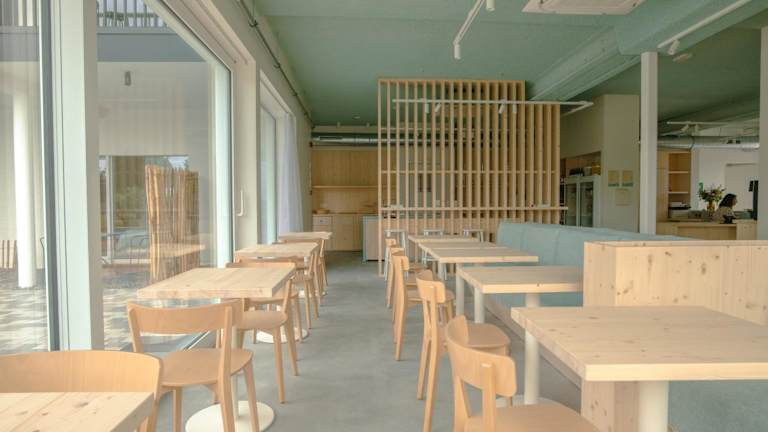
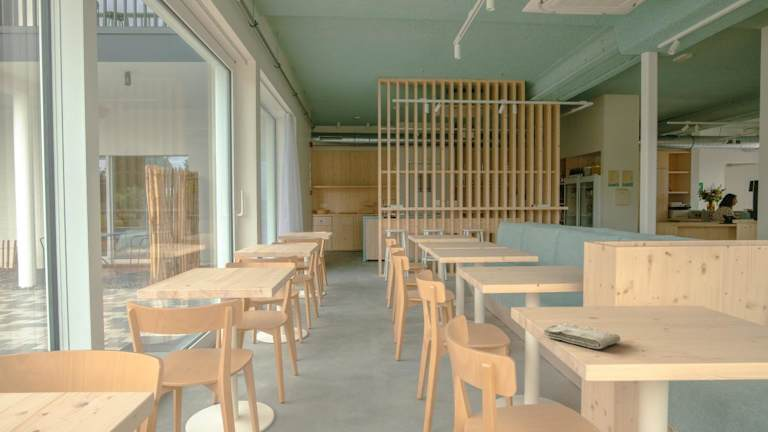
+ washcloth [542,321,621,350]
